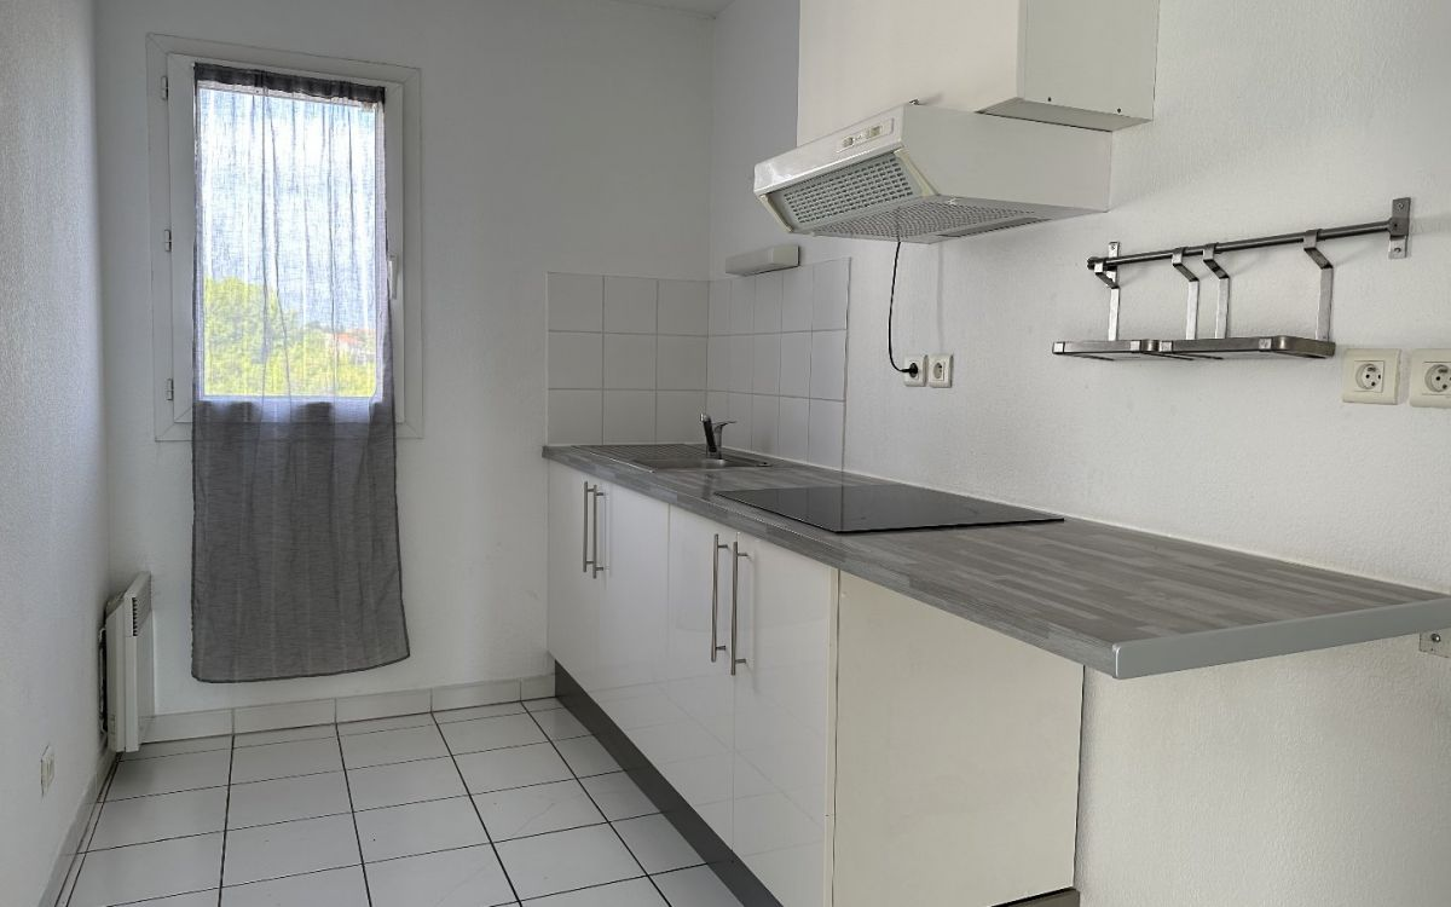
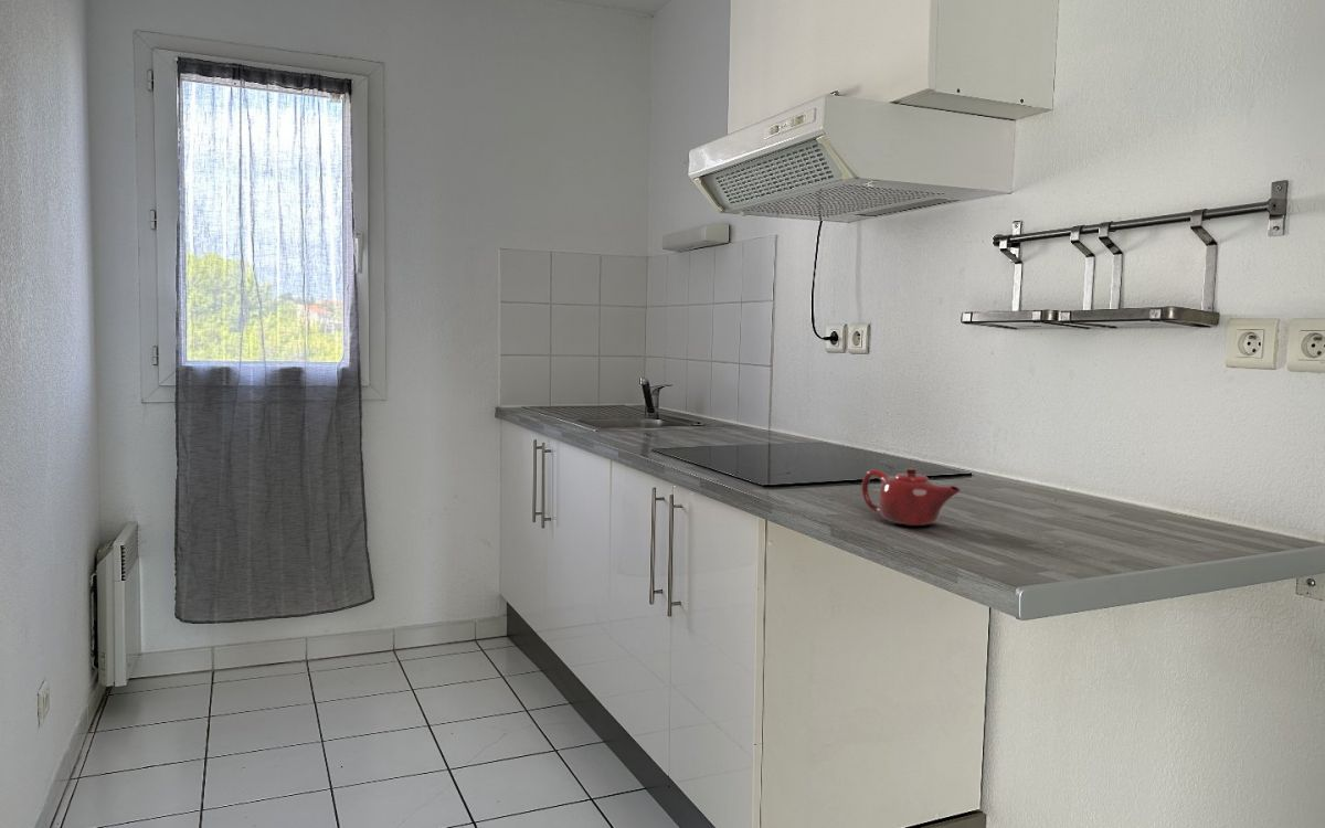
+ teapot [860,467,962,527]
